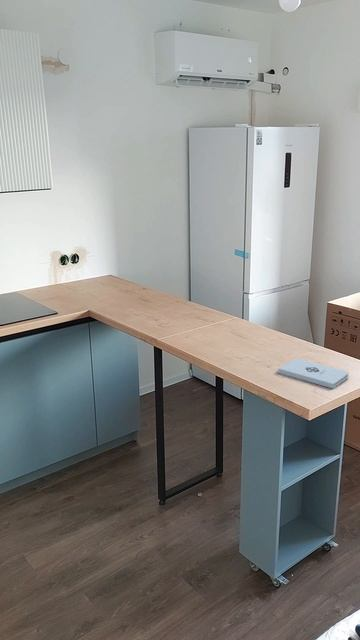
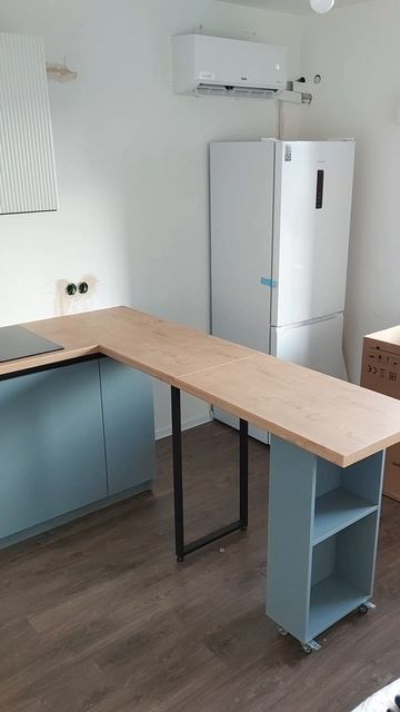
- notepad [277,358,350,389]
